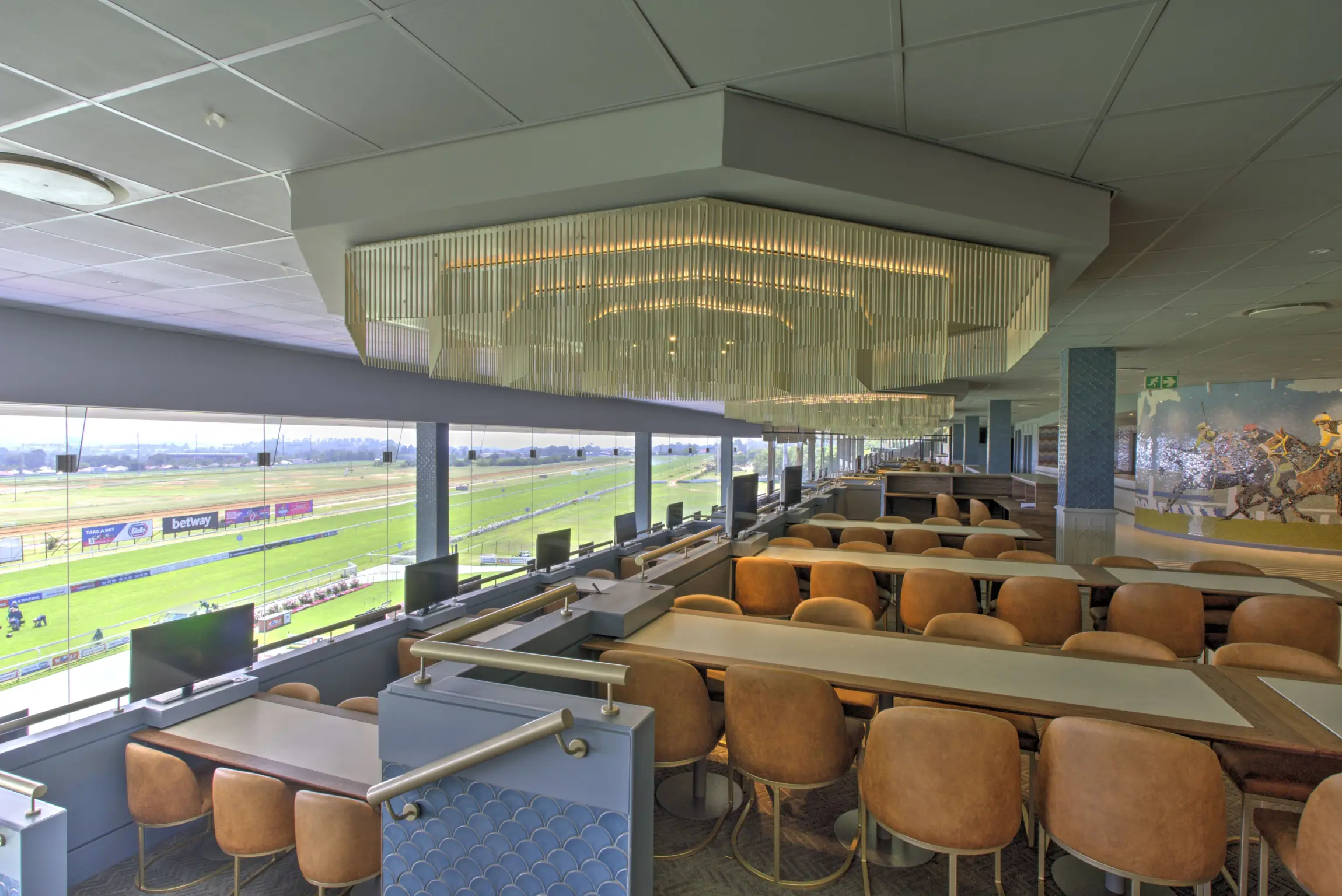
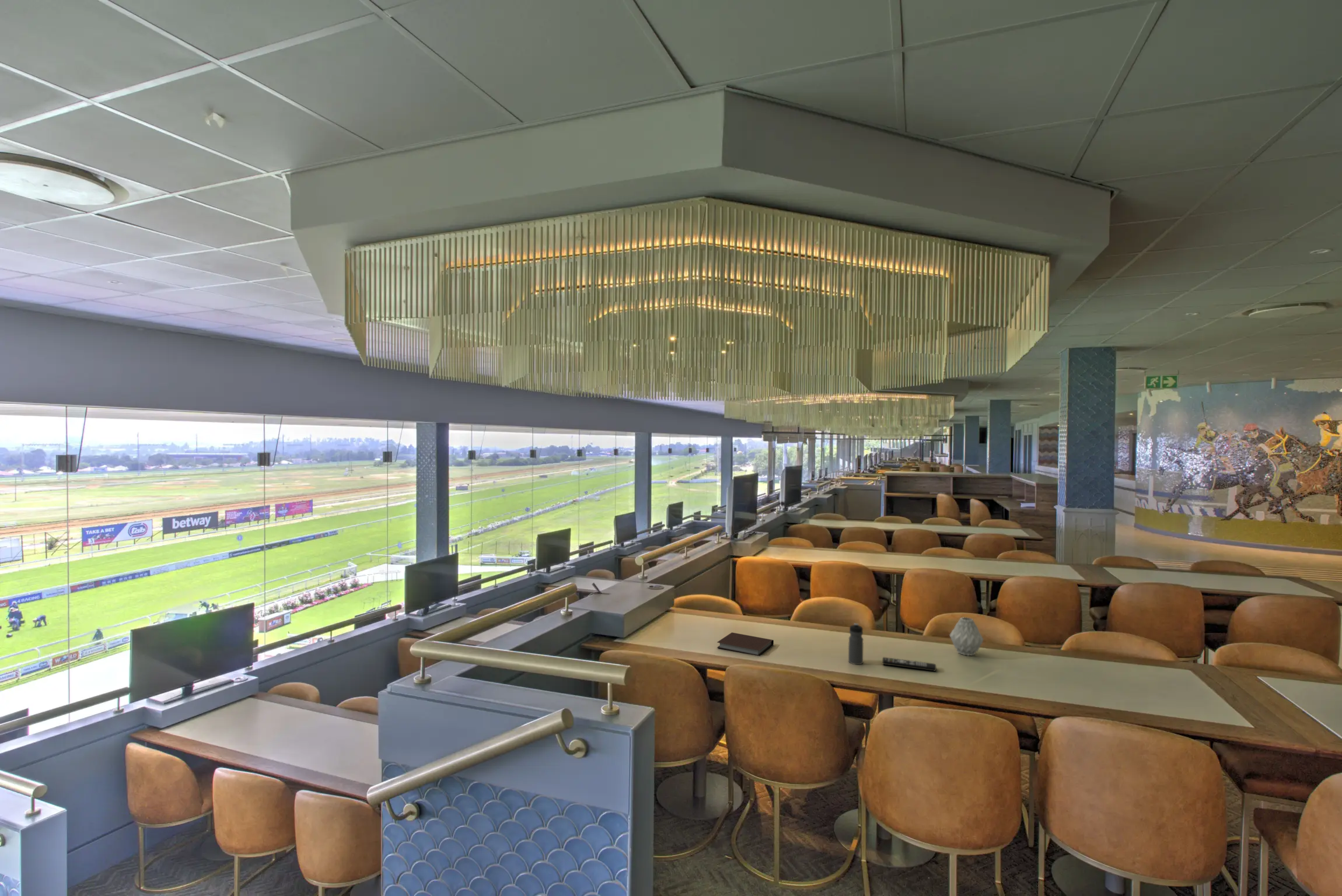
+ remote control [882,657,936,672]
+ notebook [717,632,774,657]
+ vase [949,617,984,656]
+ water bottle [848,622,864,665]
